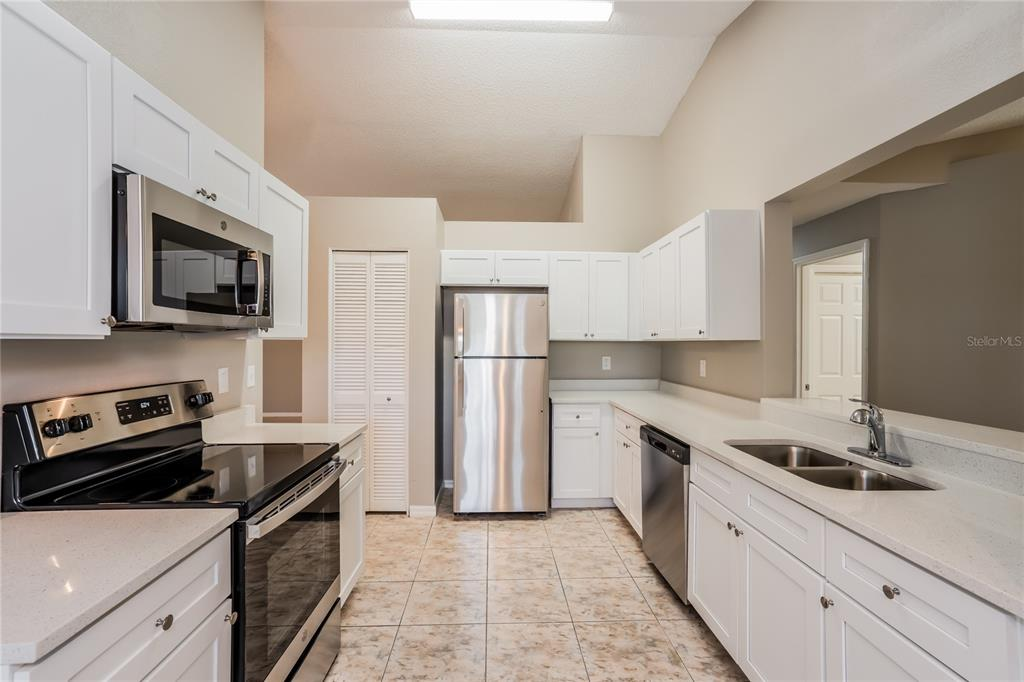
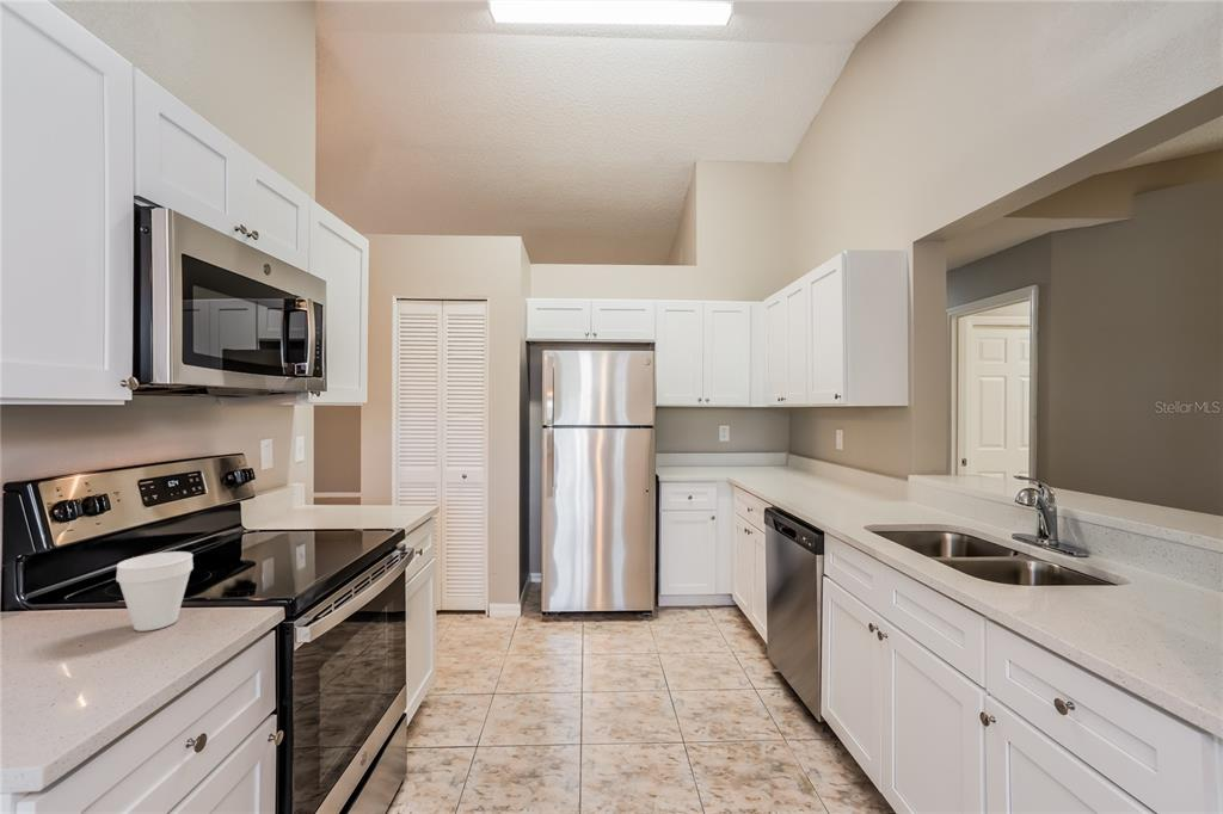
+ cup [115,550,195,633]
